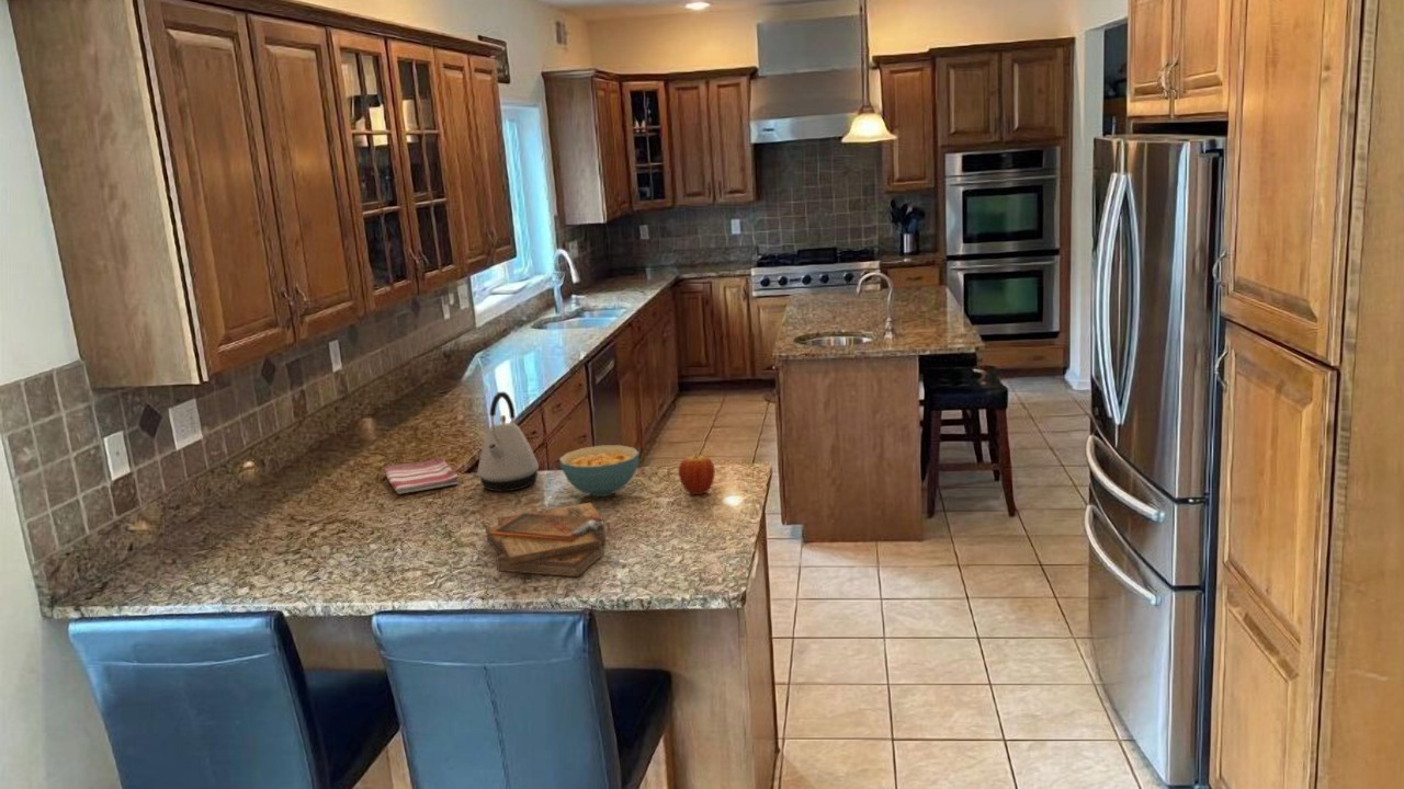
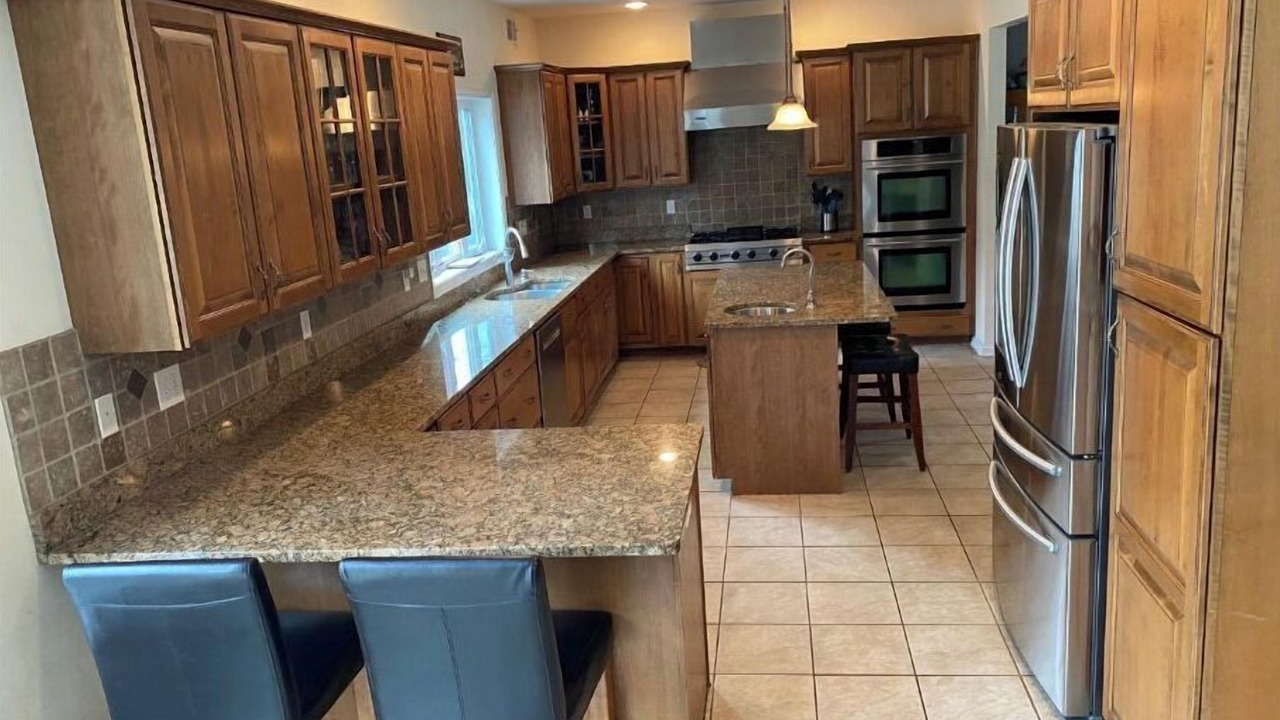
- clipboard [485,502,607,578]
- cereal bowl [558,444,641,498]
- dish towel [383,456,461,495]
- fruit [678,451,716,495]
- kettle [476,391,540,492]
